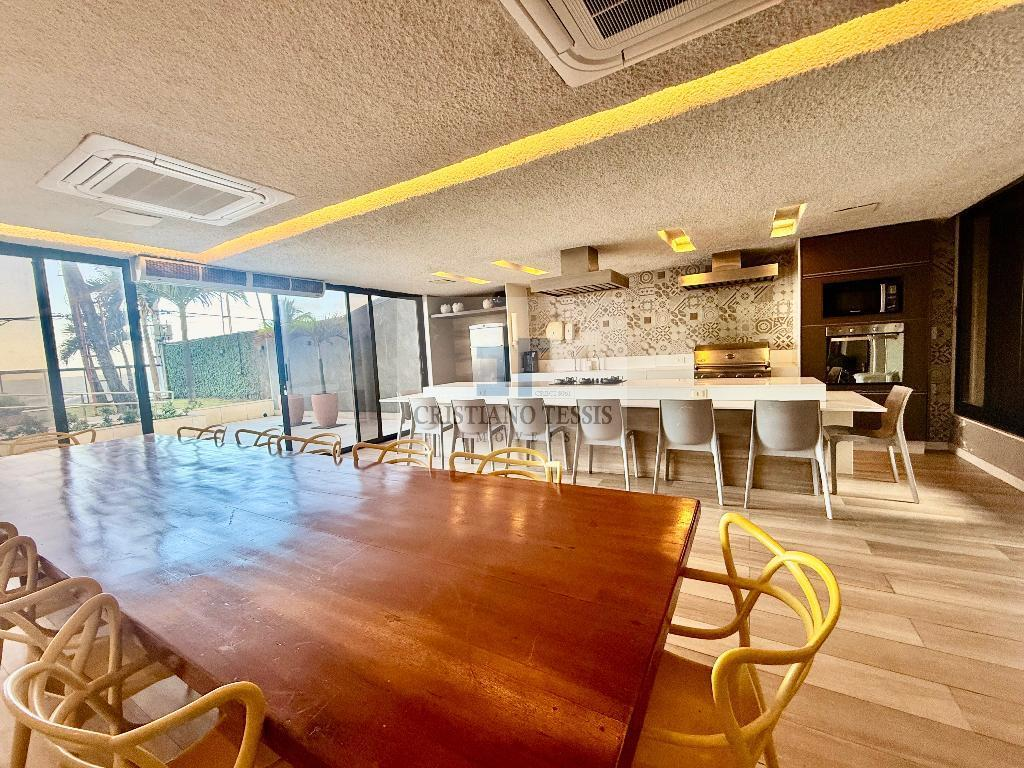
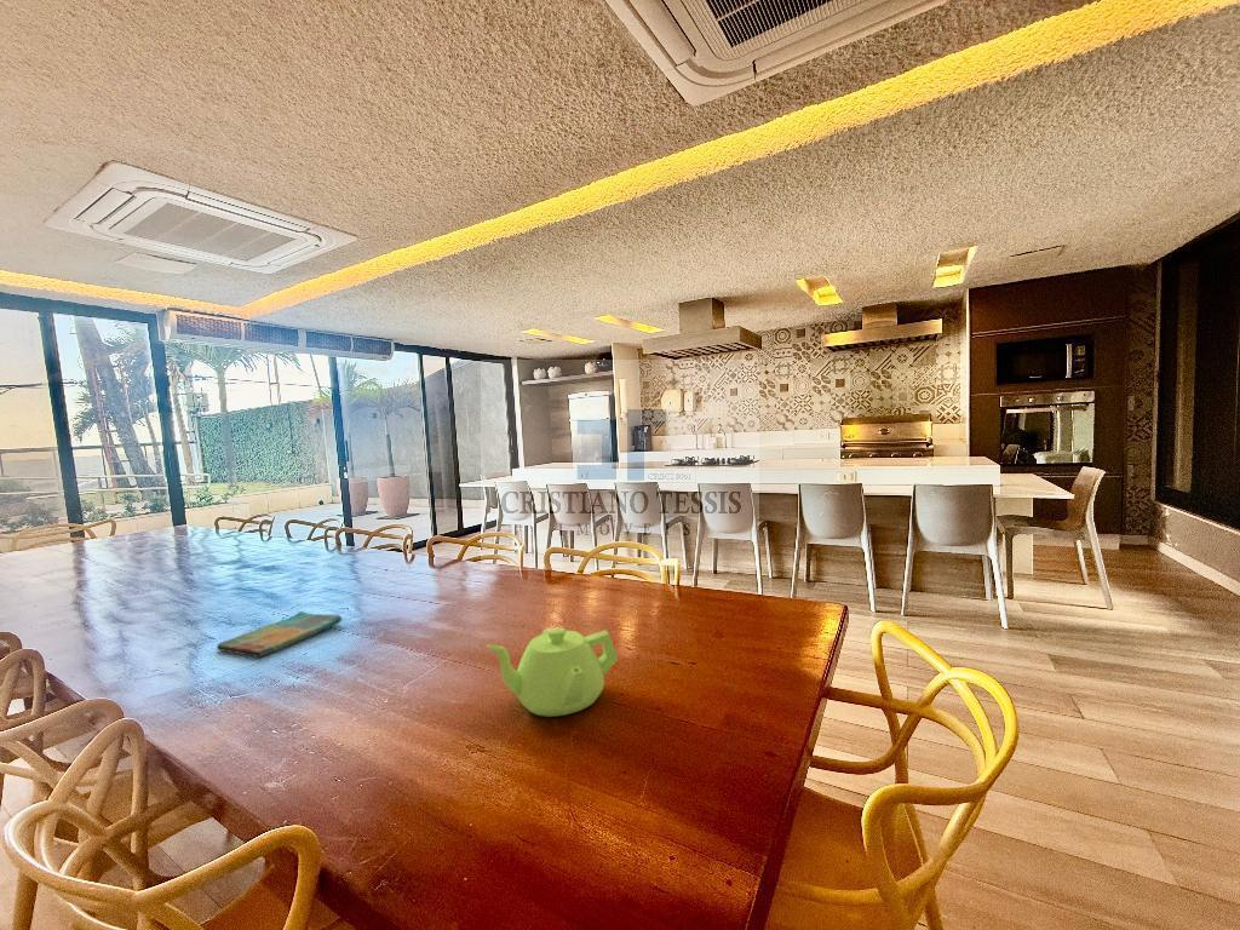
+ teapot [486,626,619,718]
+ dish towel [216,610,343,659]
